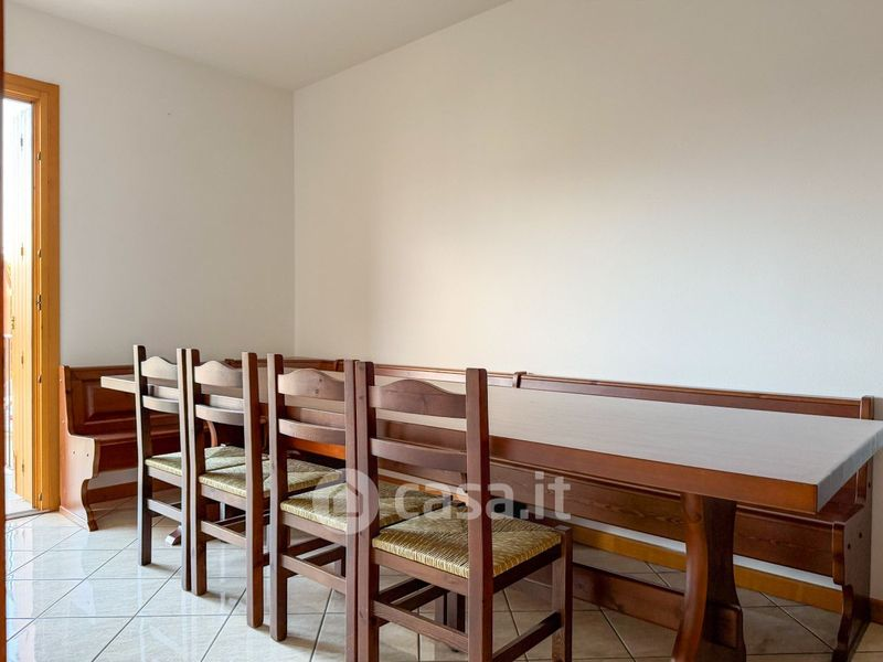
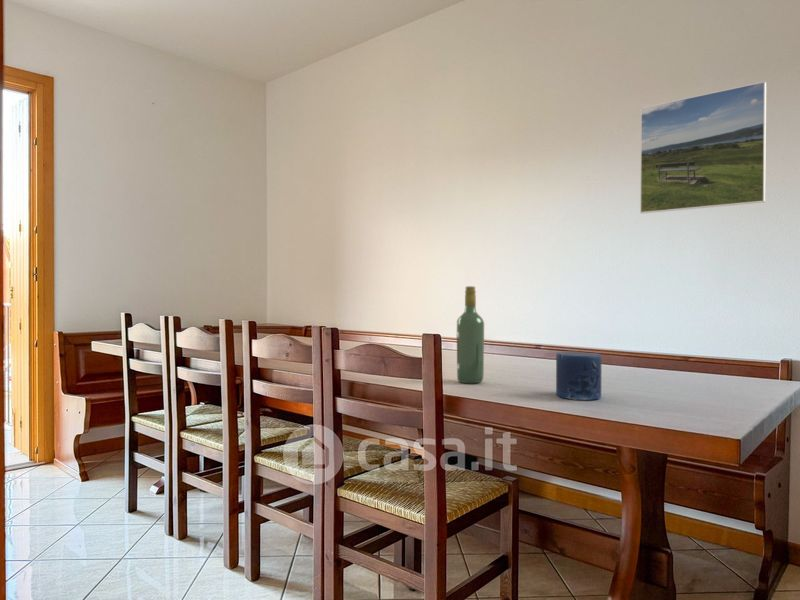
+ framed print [639,80,767,215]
+ wine bottle [456,285,485,384]
+ candle [555,350,602,401]
